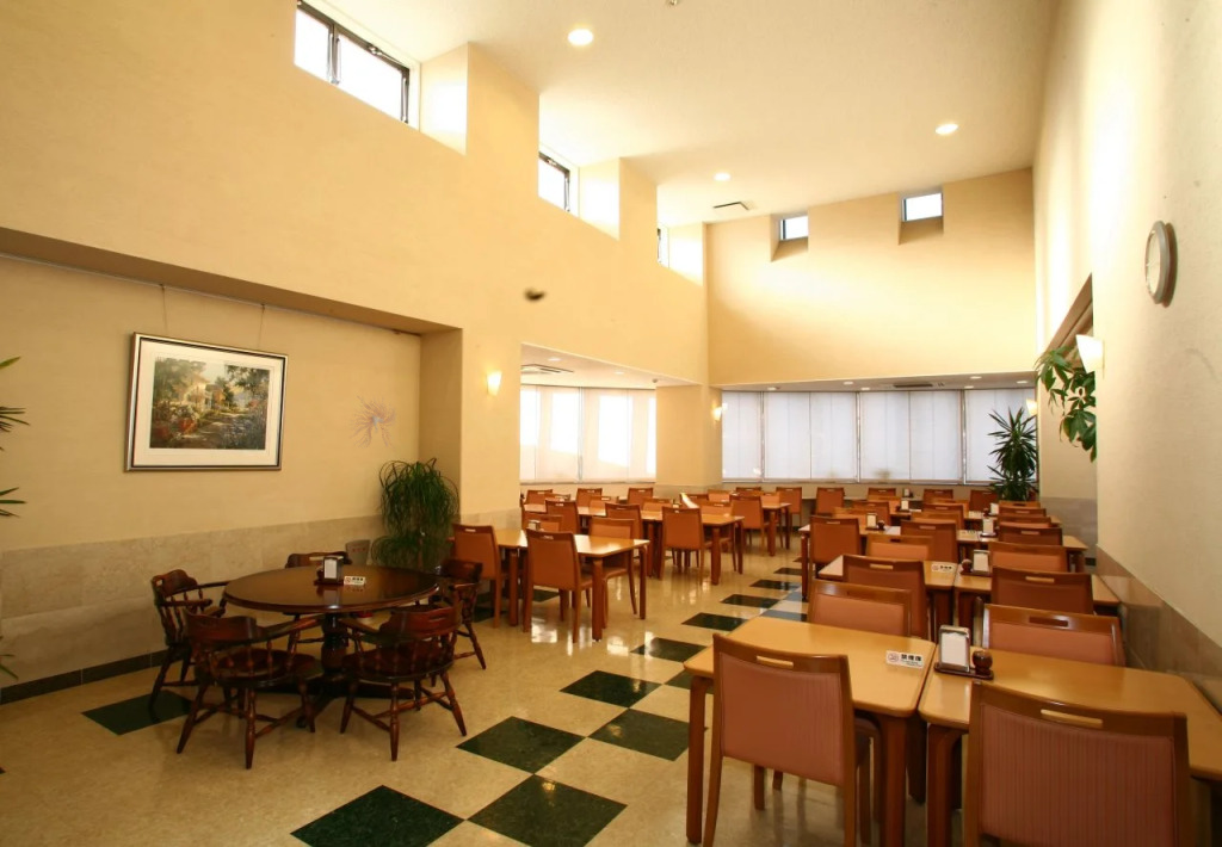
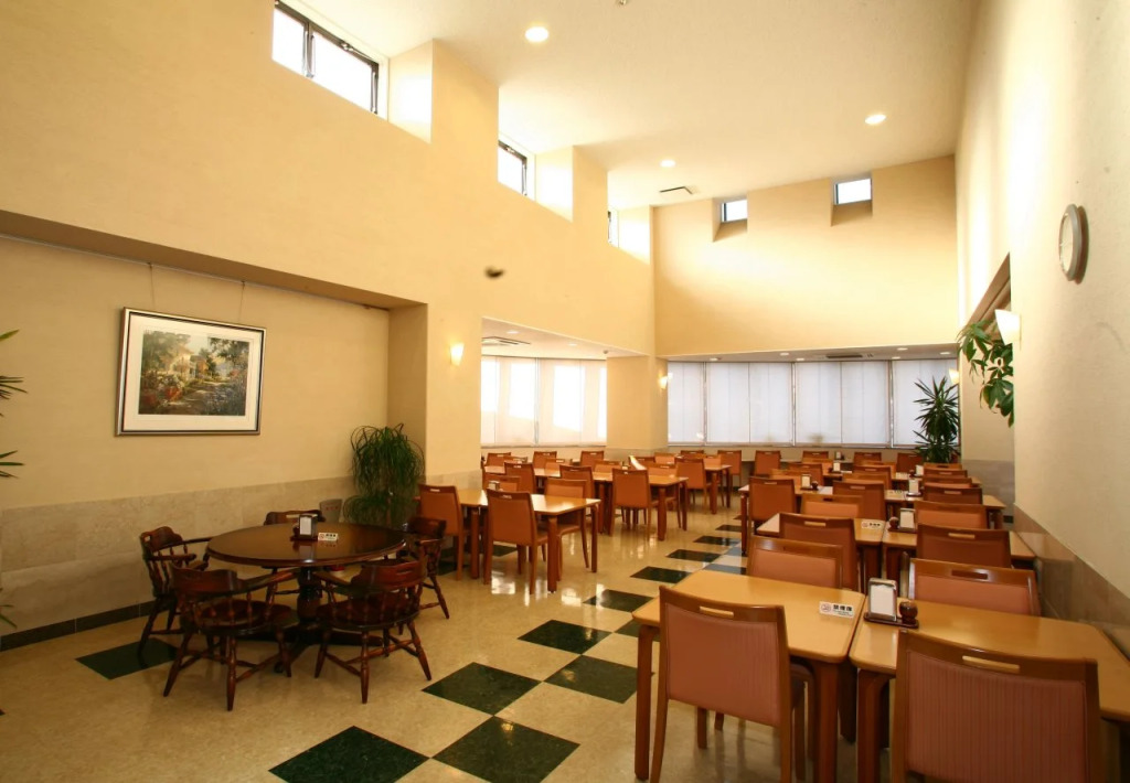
- wall sculpture [348,395,397,451]
